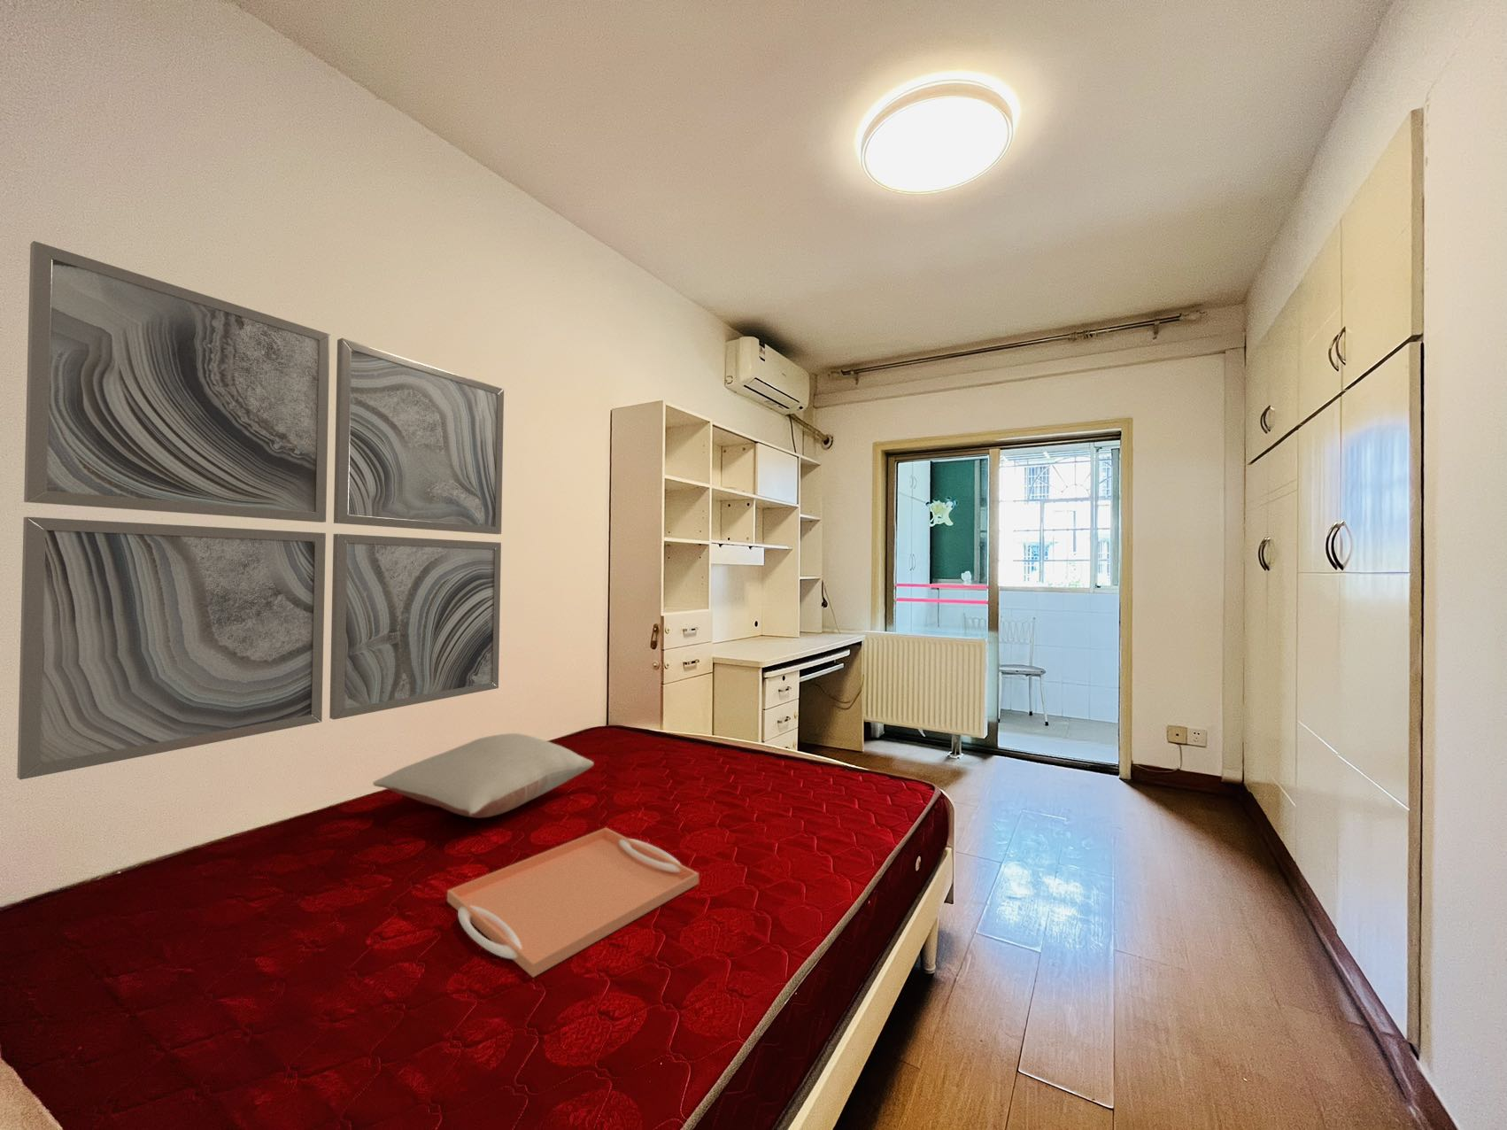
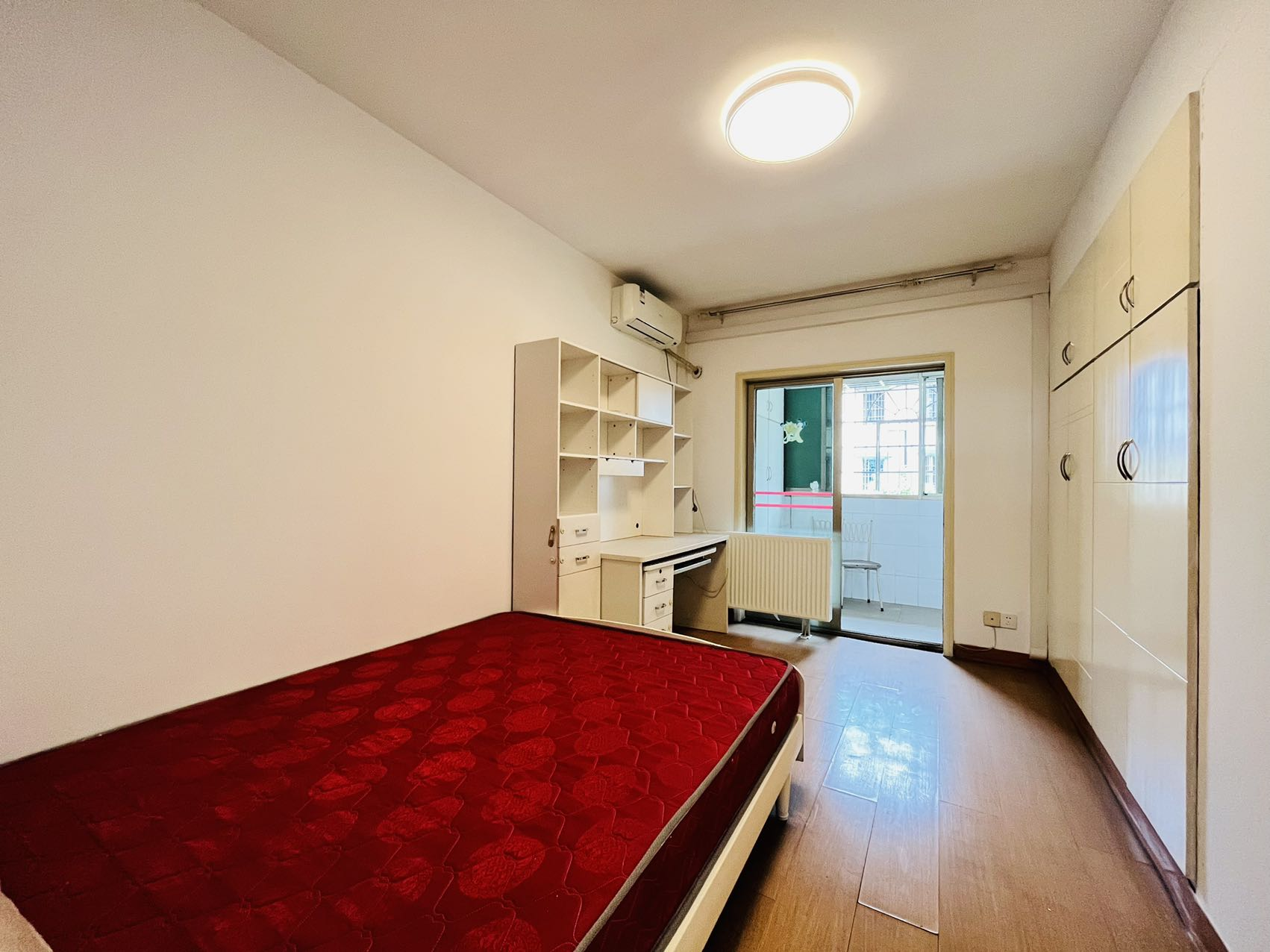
- serving tray [446,826,699,978]
- wall art [15,240,504,780]
- pillow [371,732,594,818]
